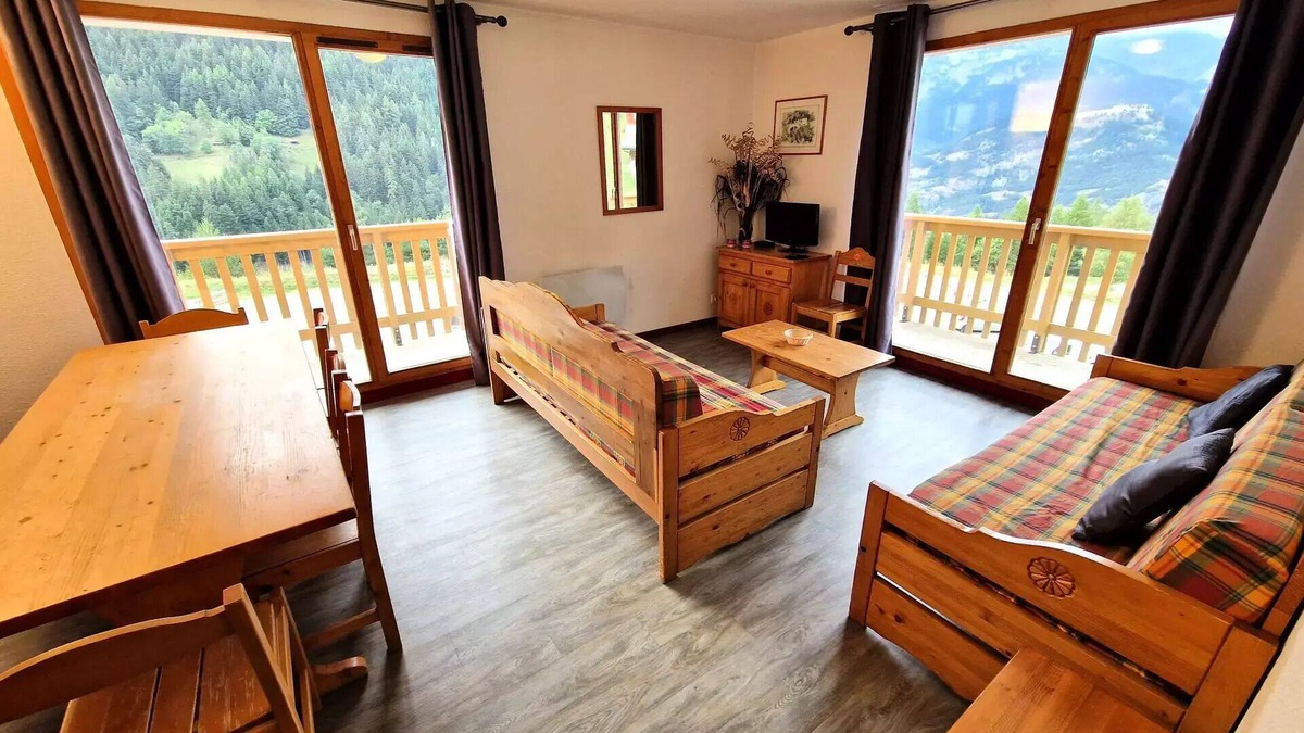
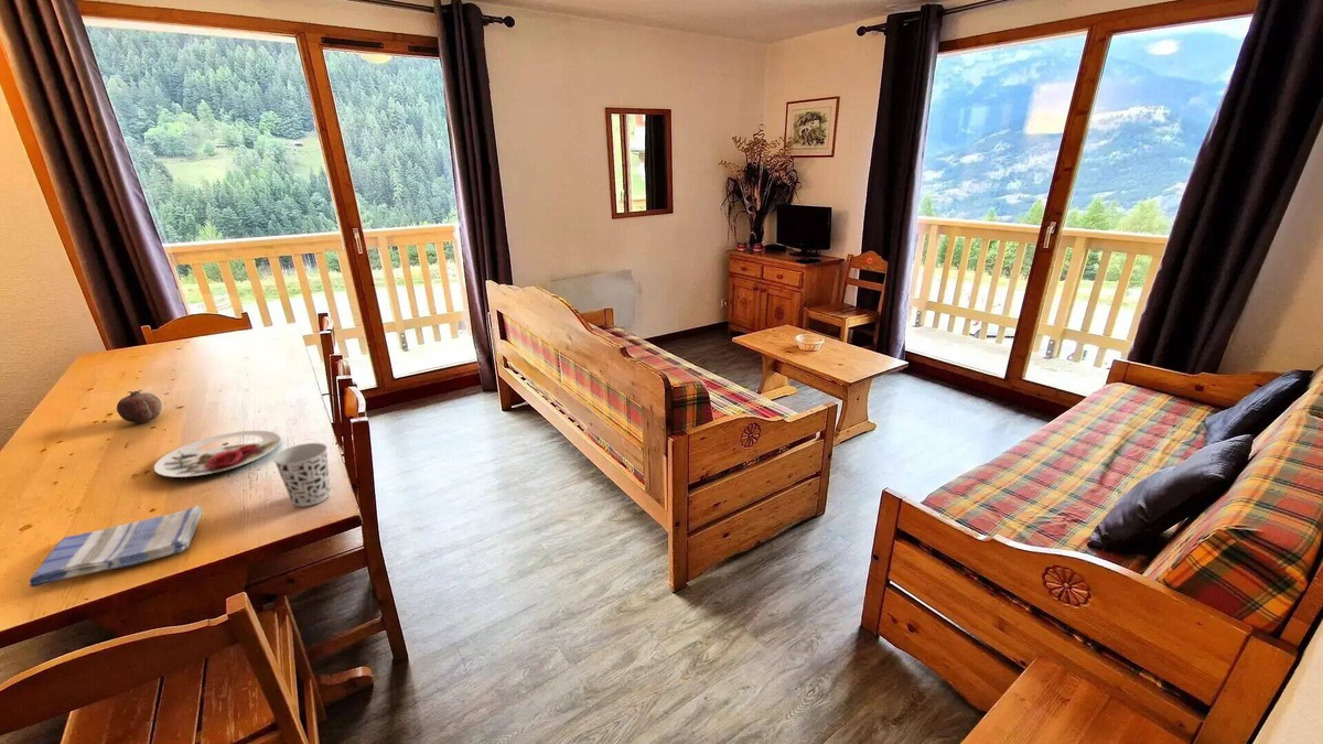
+ dish towel [28,505,203,589]
+ cup [272,442,331,507]
+ fruit [116,389,163,423]
+ plate [153,430,281,478]
